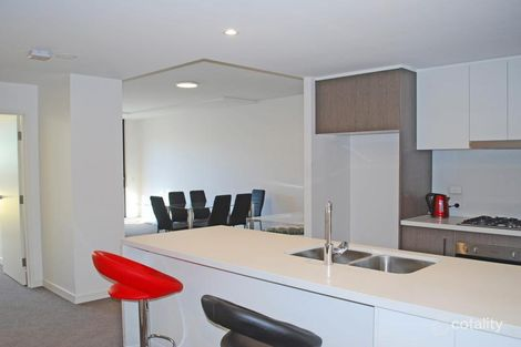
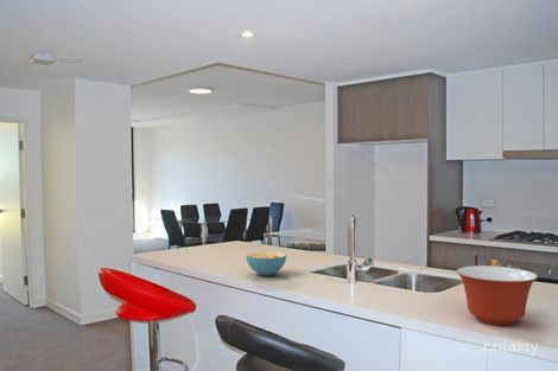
+ mixing bowl [456,264,539,326]
+ cereal bowl [246,250,287,277]
